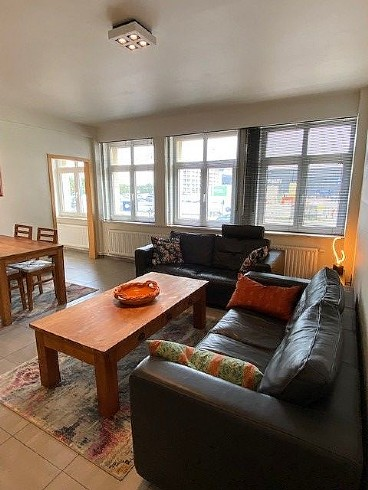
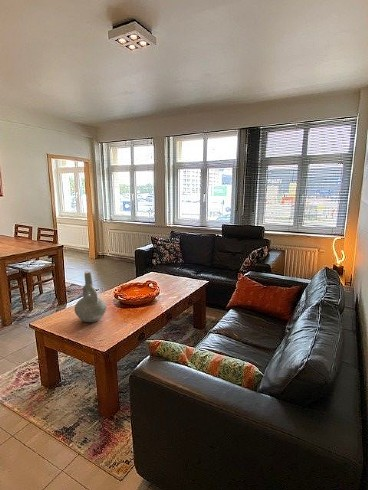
+ decorative vase [73,271,108,323]
